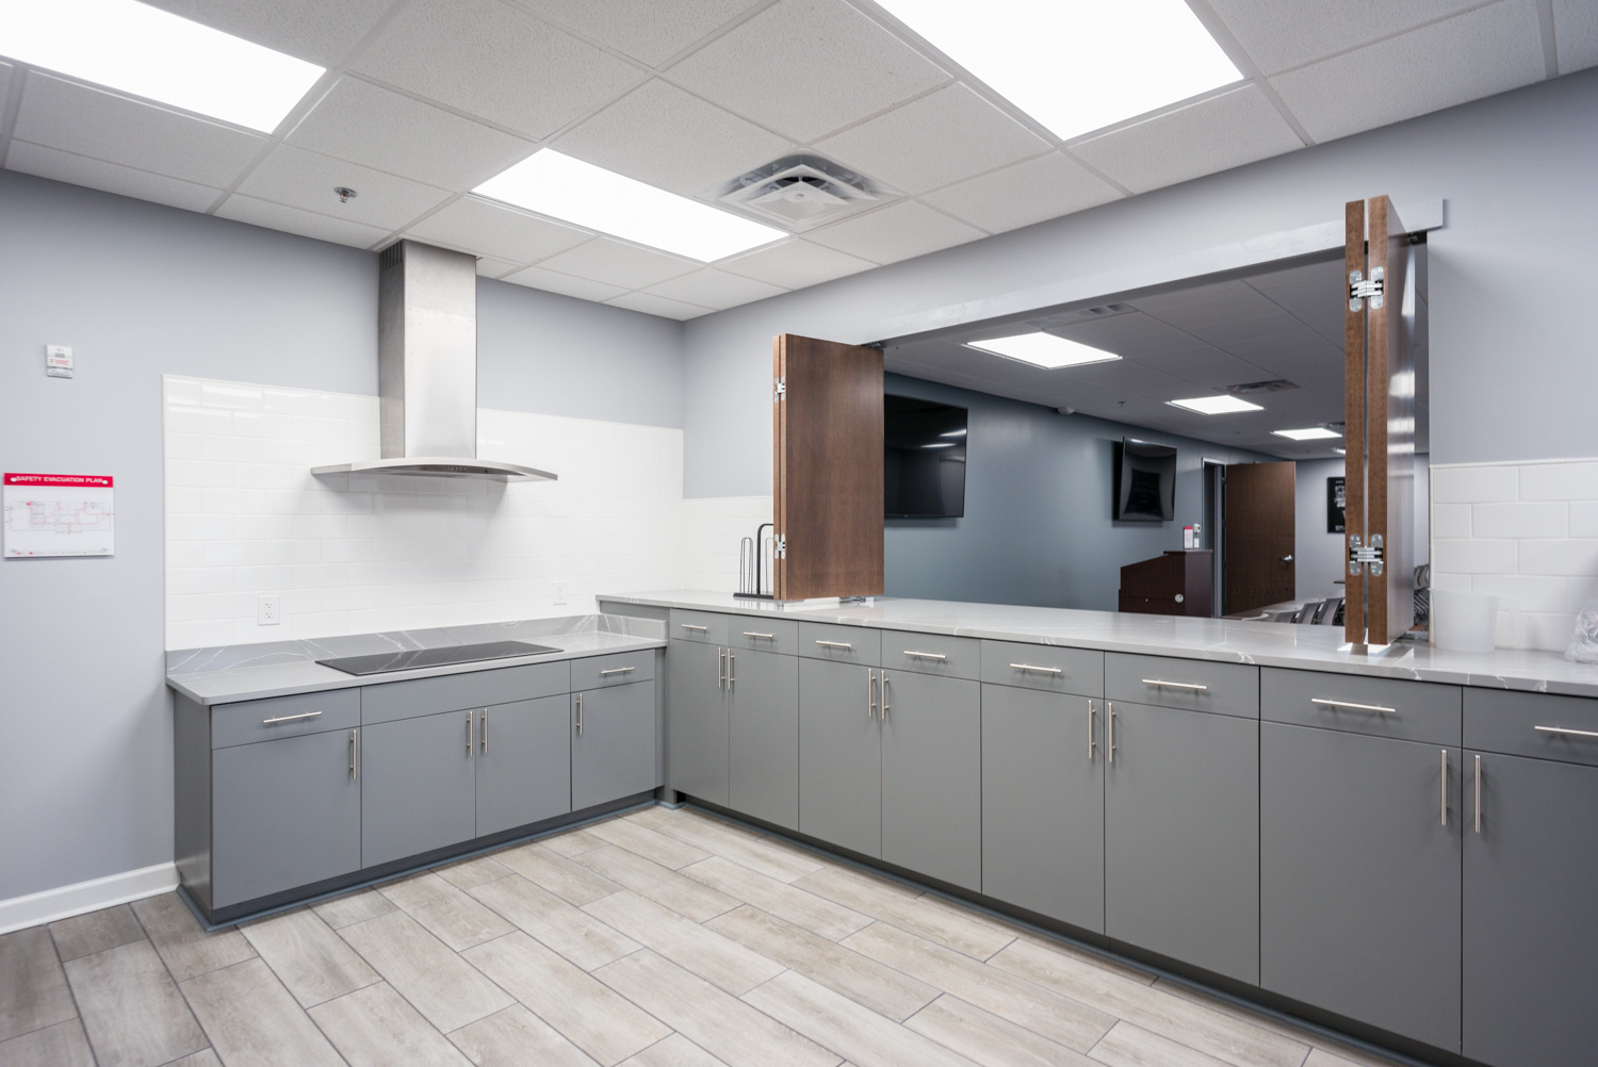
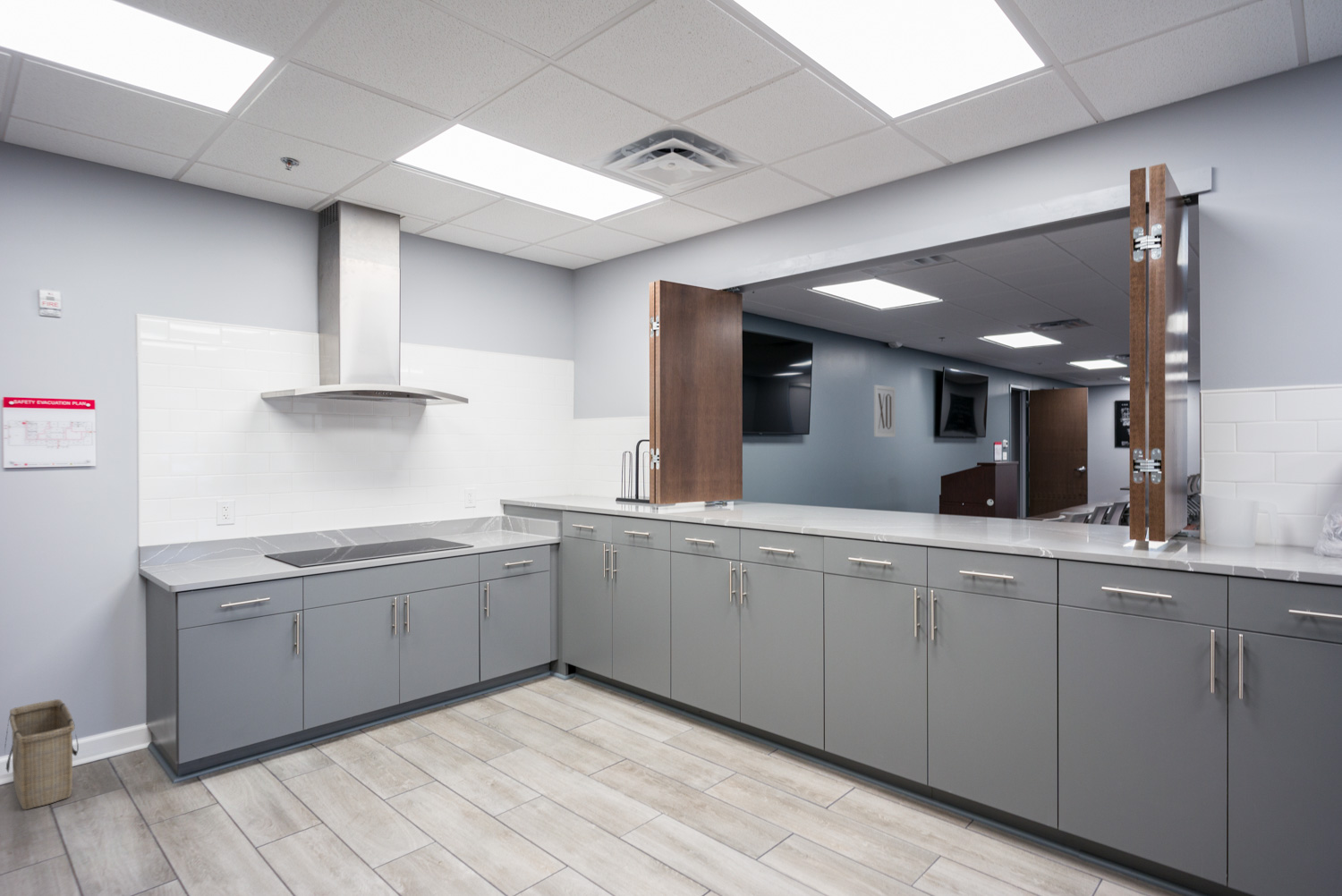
+ wall art [873,384,896,438]
+ basket [4,698,80,810]
